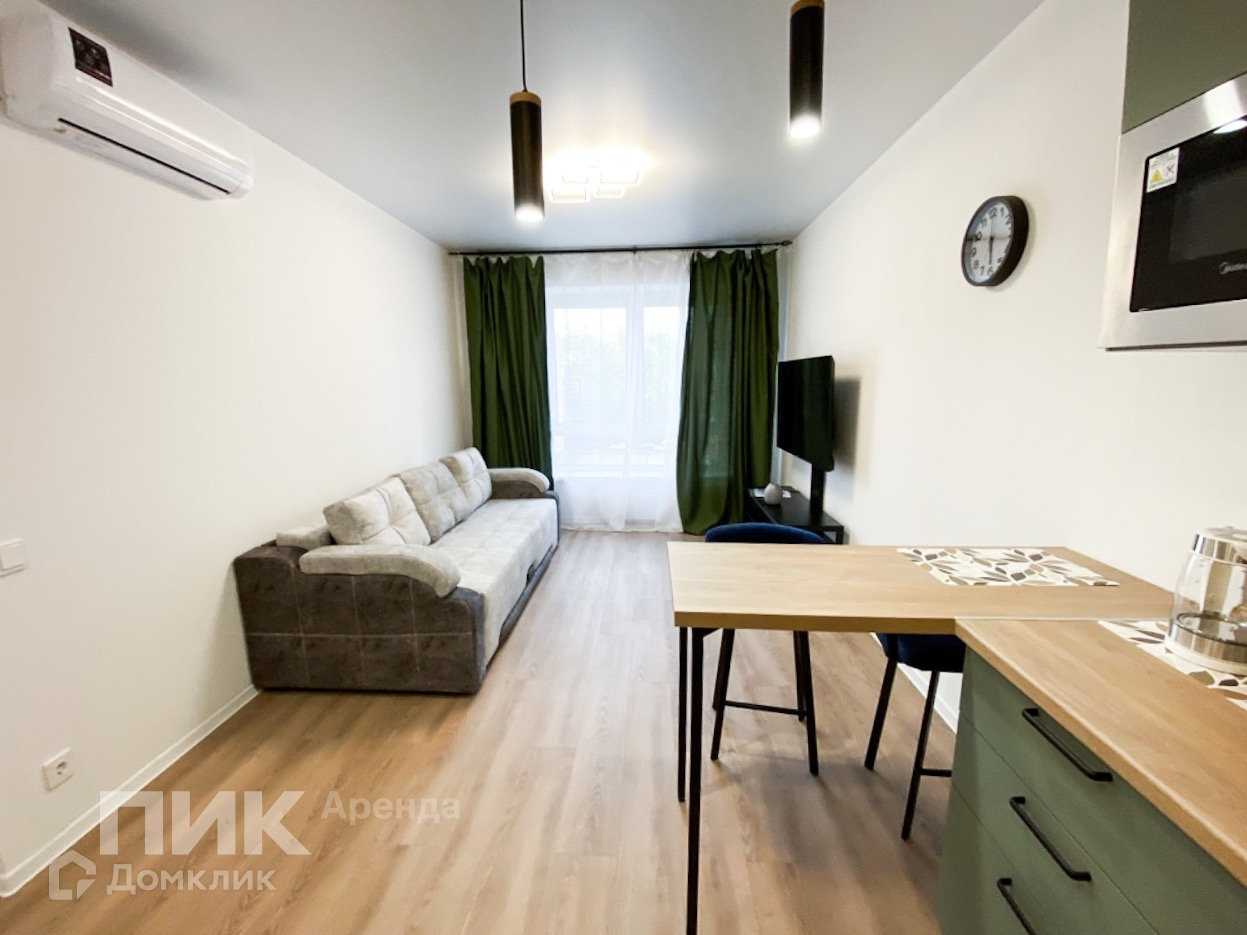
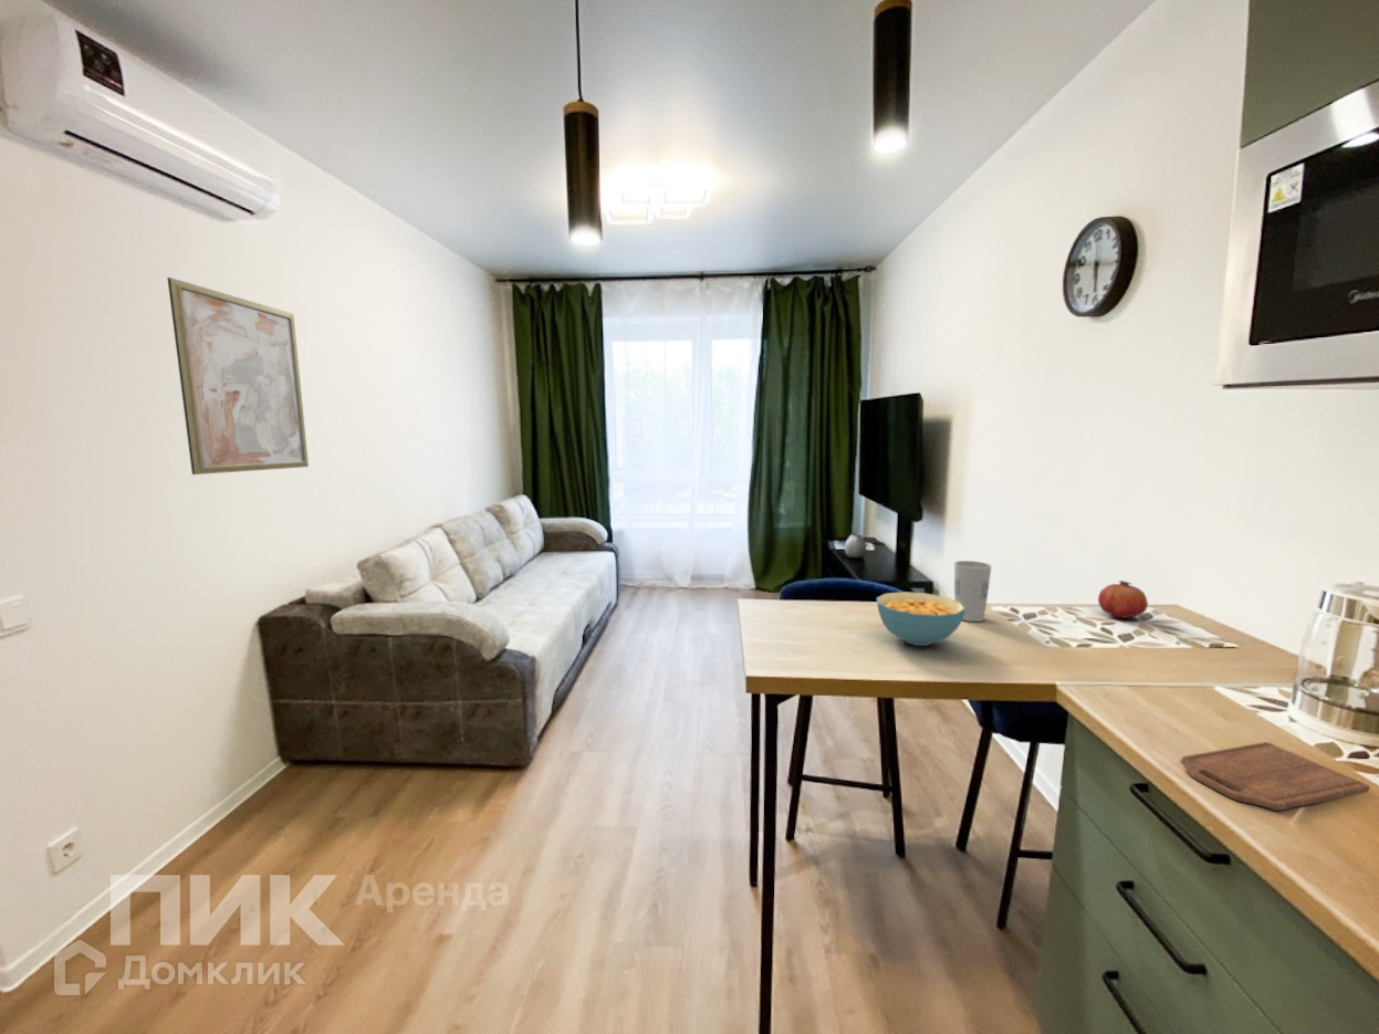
+ wall art [166,276,310,476]
+ cup [953,560,993,623]
+ cereal bowl [876,591,965,647]
+ fruit [1097,579,1149,619]
+ cutting board [1180,741,1371,812]
